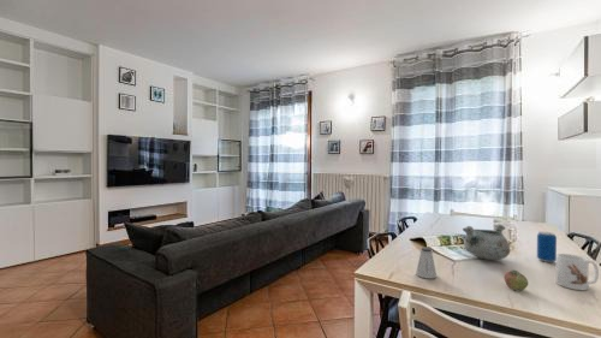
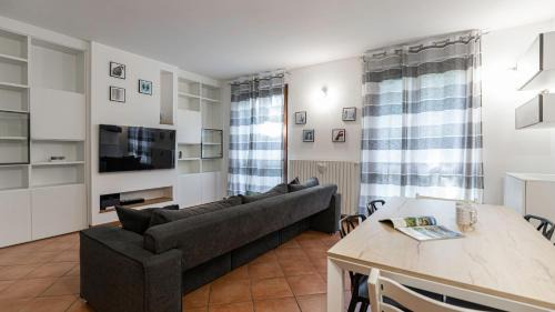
- saltshaker [415,247,438,279]
- mug [555,253,600,291]
- apple [502,269,529,291]
- decorative bowl [462,223,511,261]
- beverage can [536,231,558,263]
